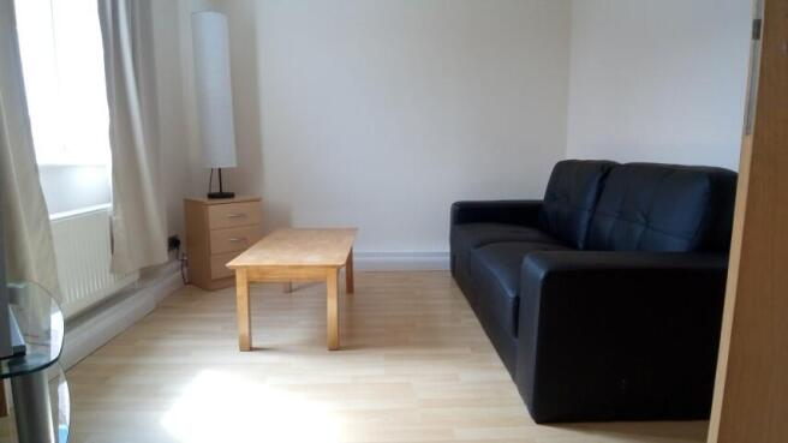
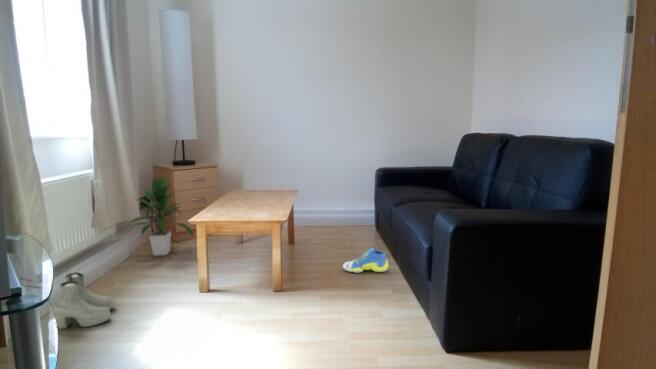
+ indoor plant [127,173,196,257]
+ sneaker [342,247,389,274]
+ boots [52,271,116,330]
